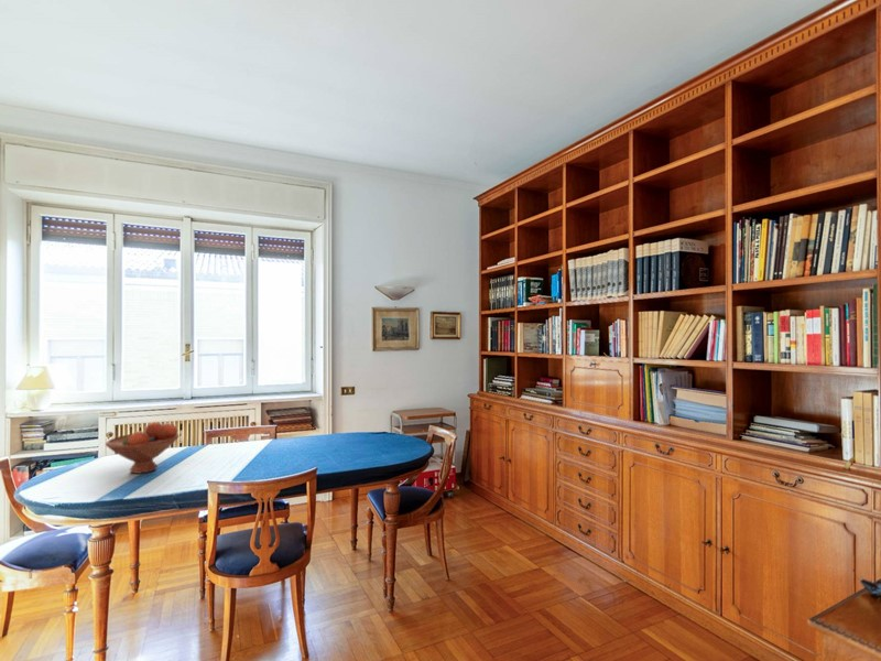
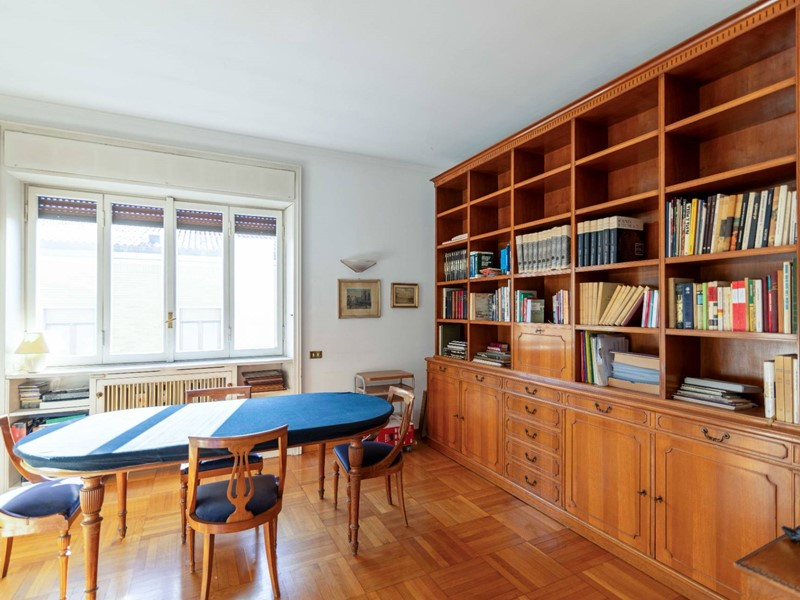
- fruit bowl [105,421,180,475]
